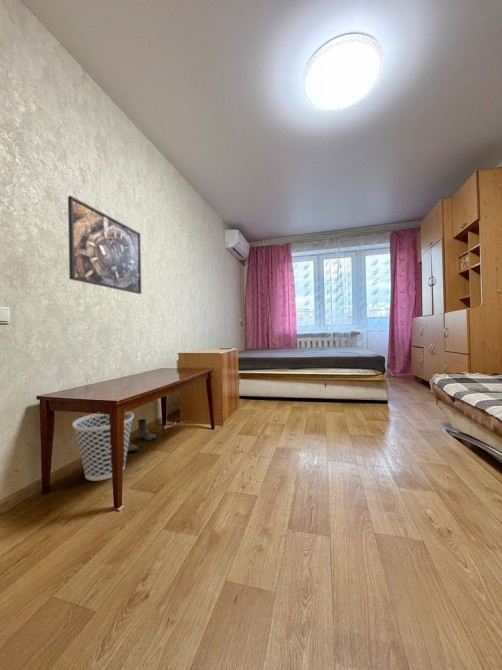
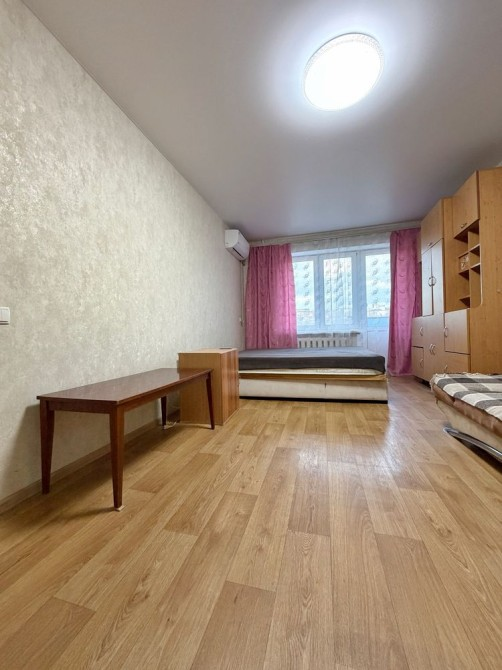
- boots [127,418,157,453]
- wastebasket [72,411,135,482]
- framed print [67,195,142,295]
